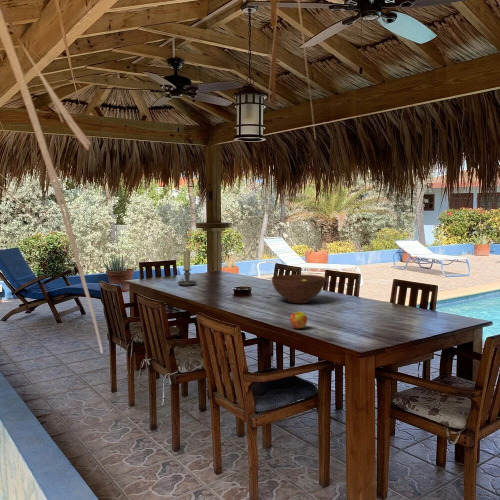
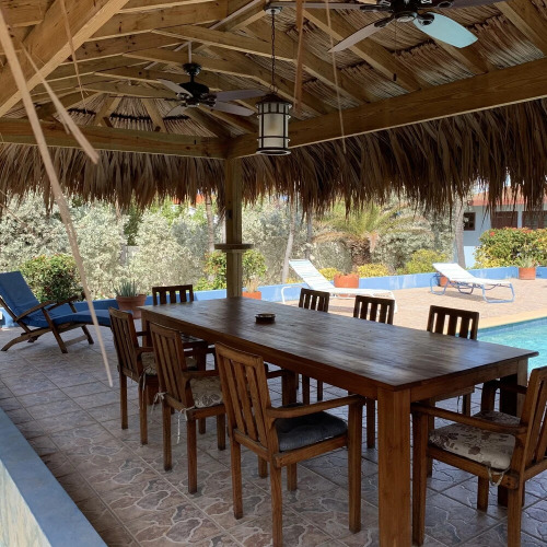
- candle holder [177,249,198,287]
- apple [289,311,308,329]
- fruit bowl [271,273,326,304]
